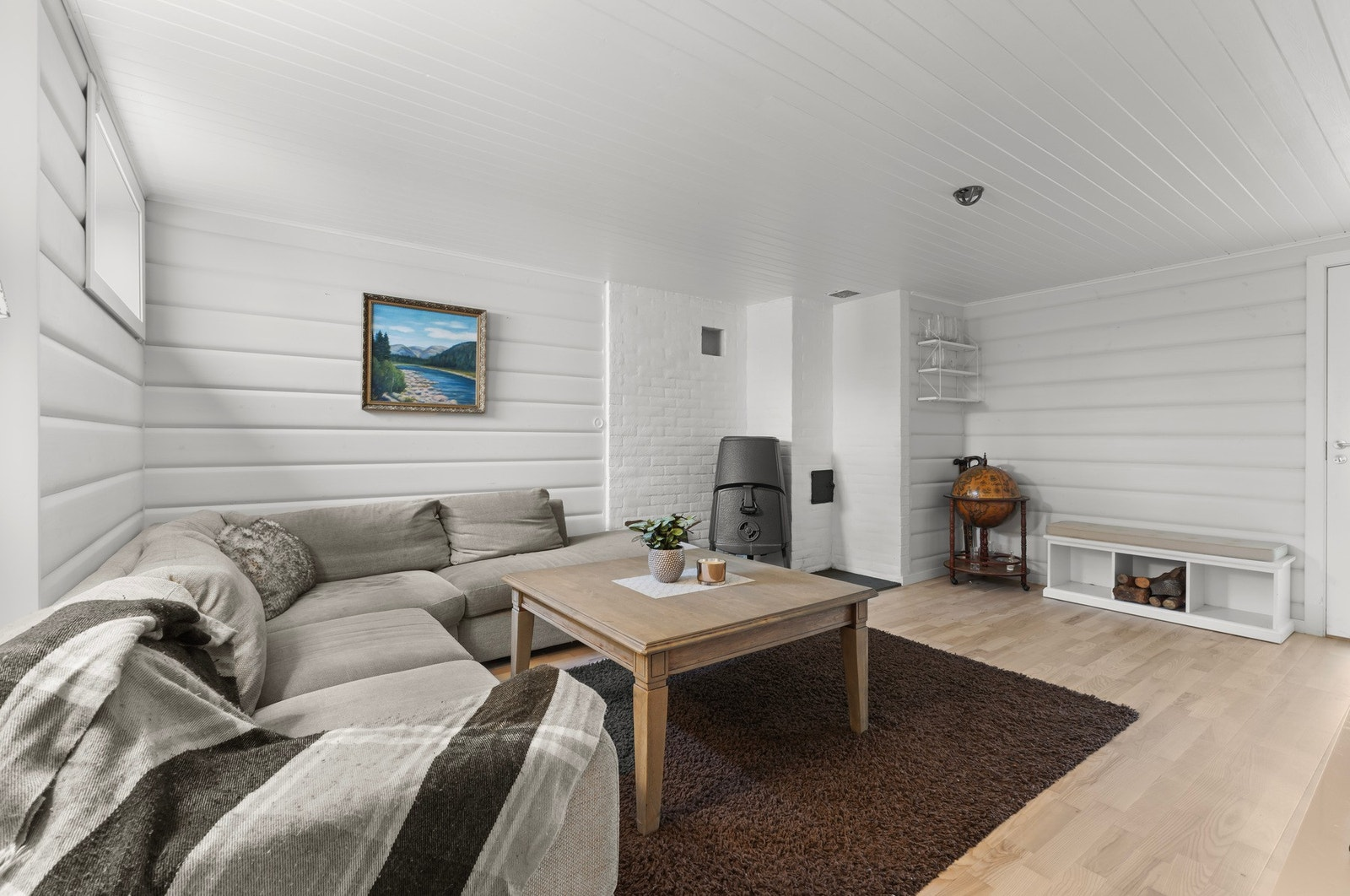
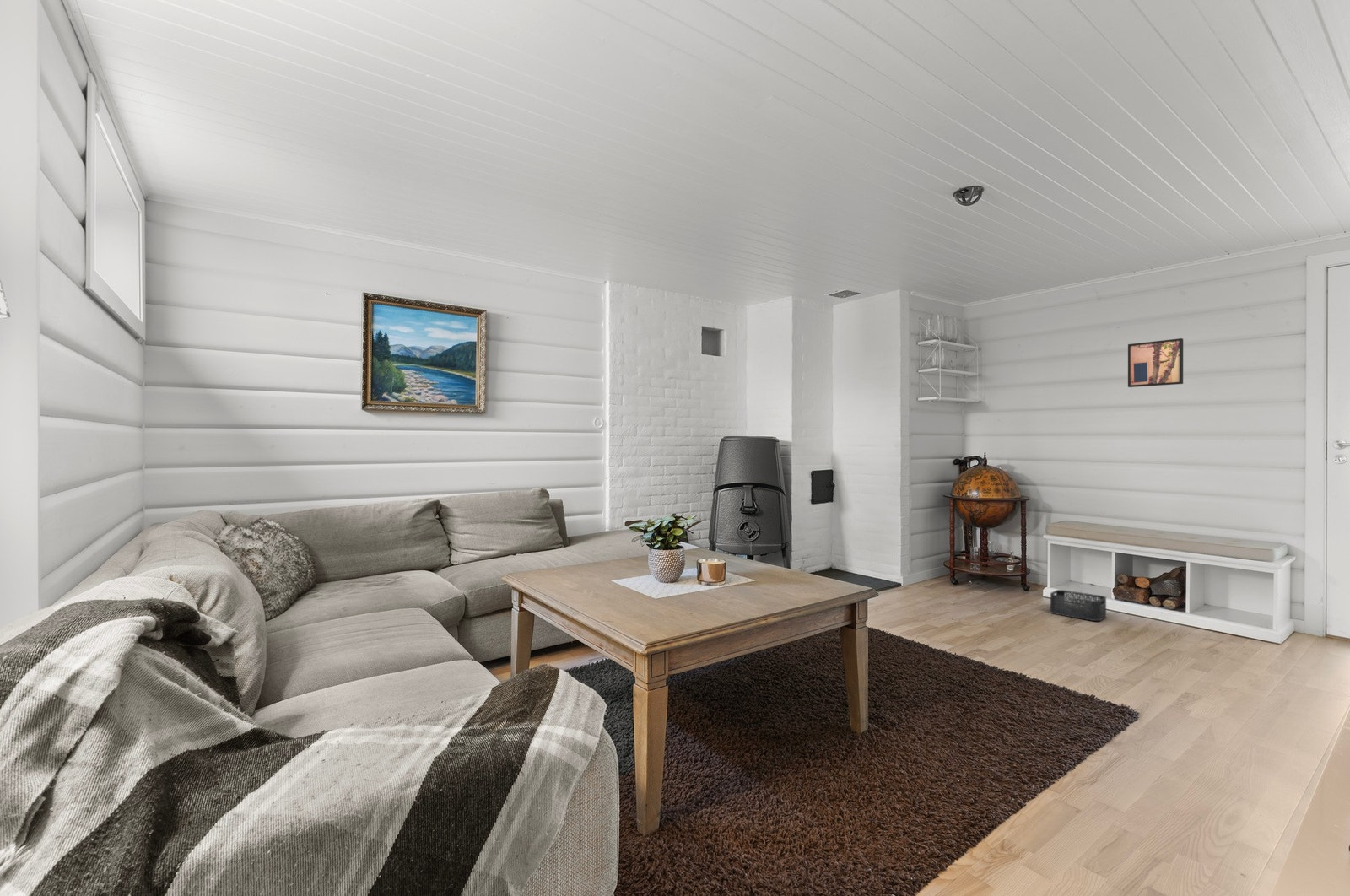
+ wall art [1127,337,1184,388]
+ storage bin [1050,589,1107,622]
